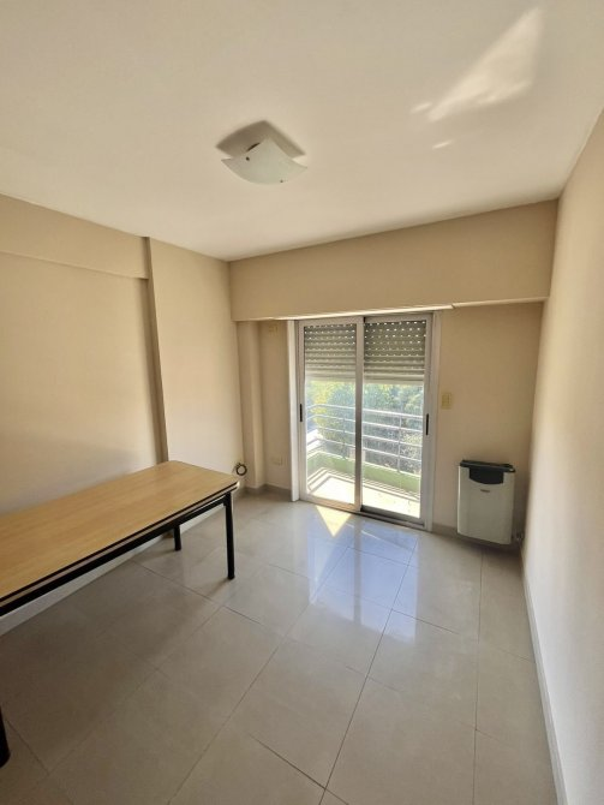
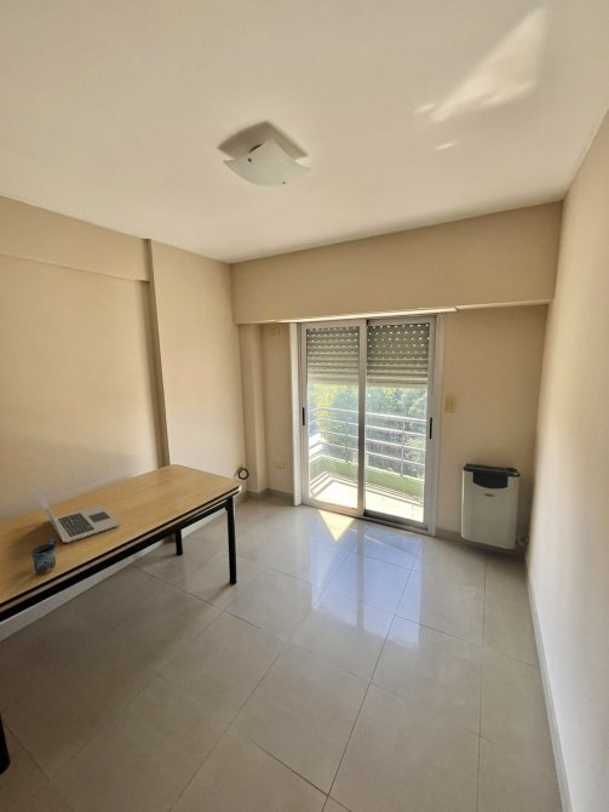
+ laptop [30,479,122,543]
+ mug [29,538,58,576]
